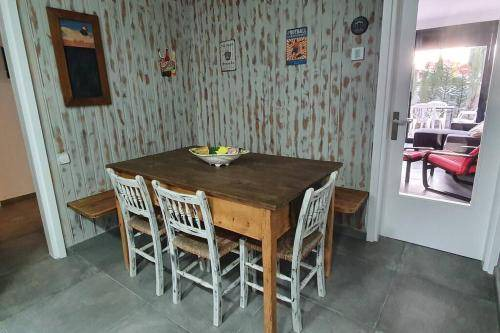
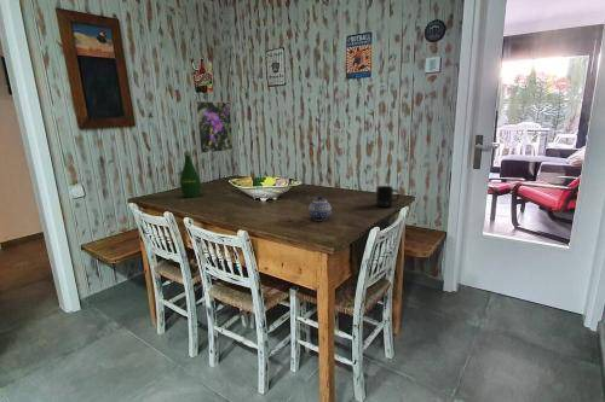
+ mug [375,185,401,209]
+ teapot [307,196,333,222]
+ bottle [179,151,202,198]
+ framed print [192,100,235,155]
